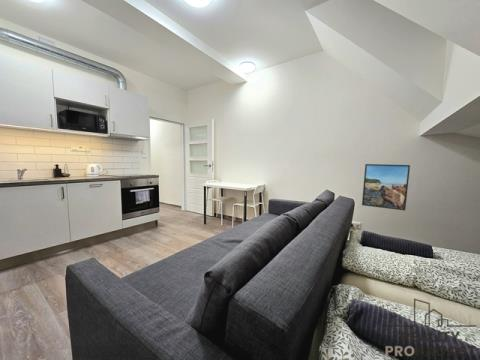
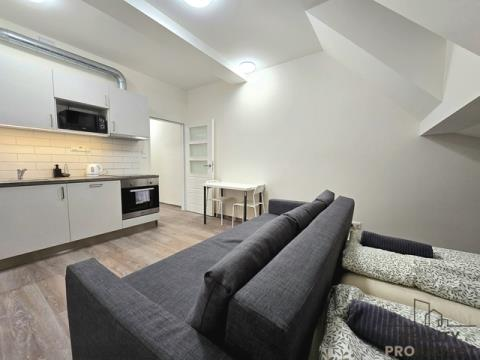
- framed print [361,163,411,211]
